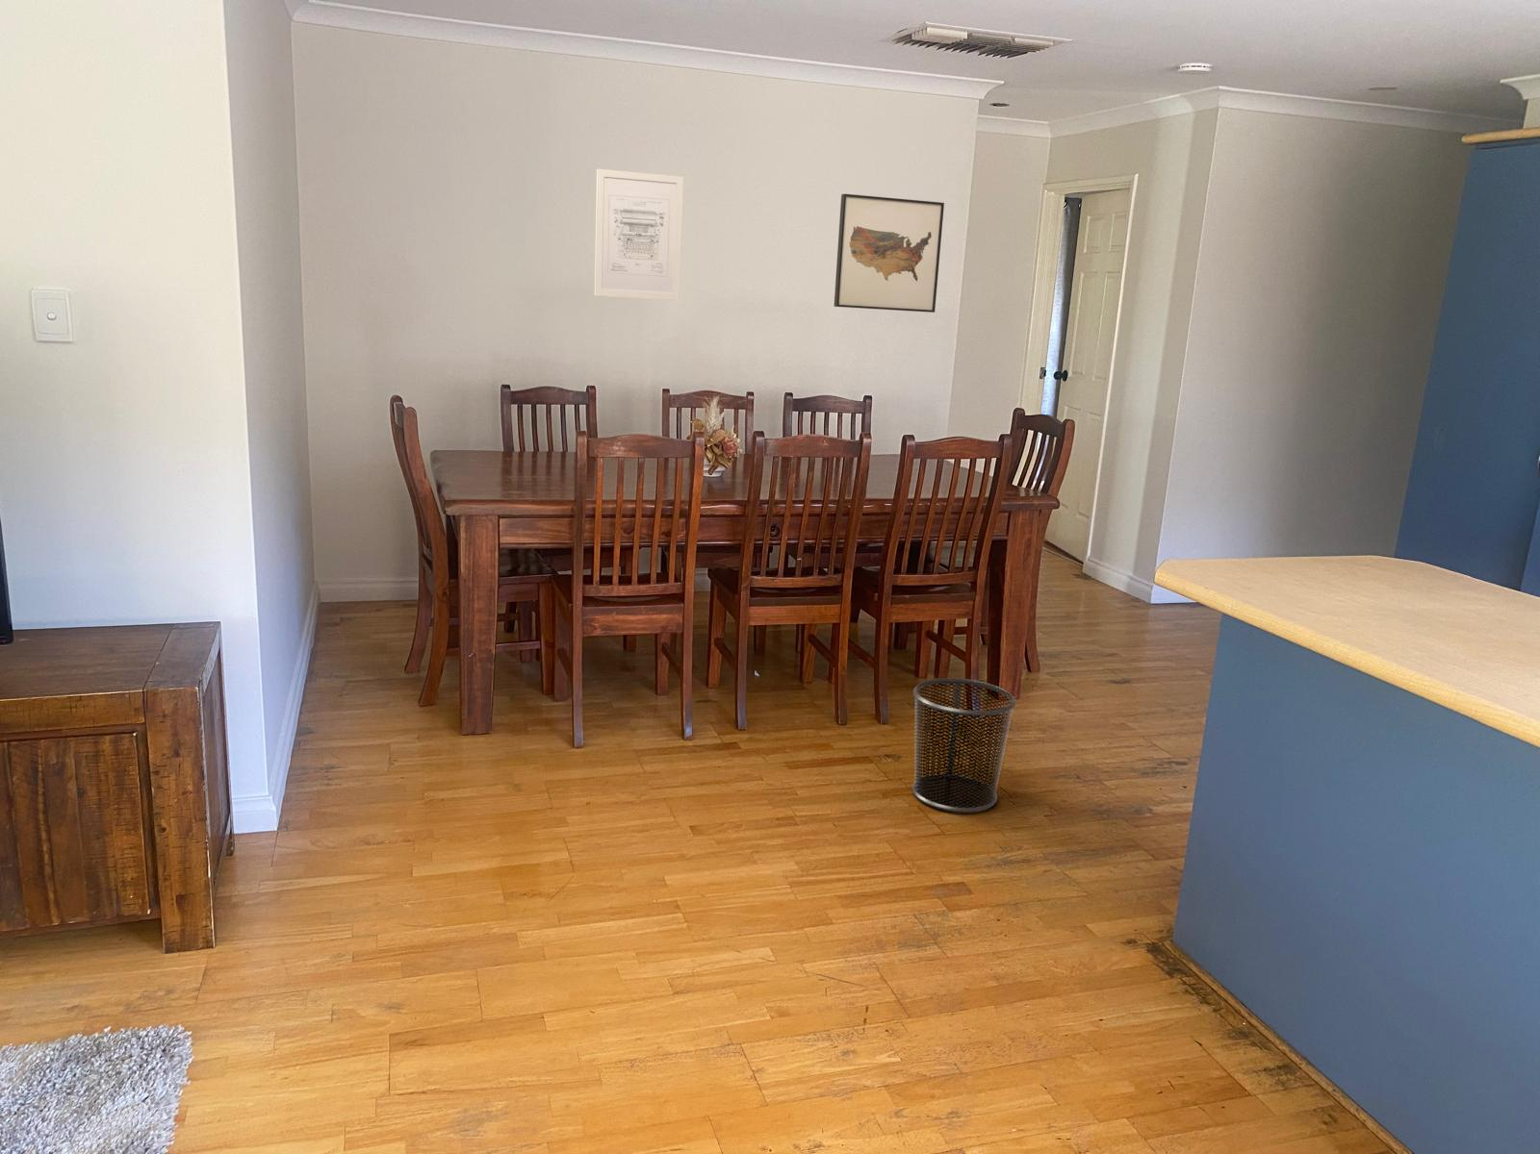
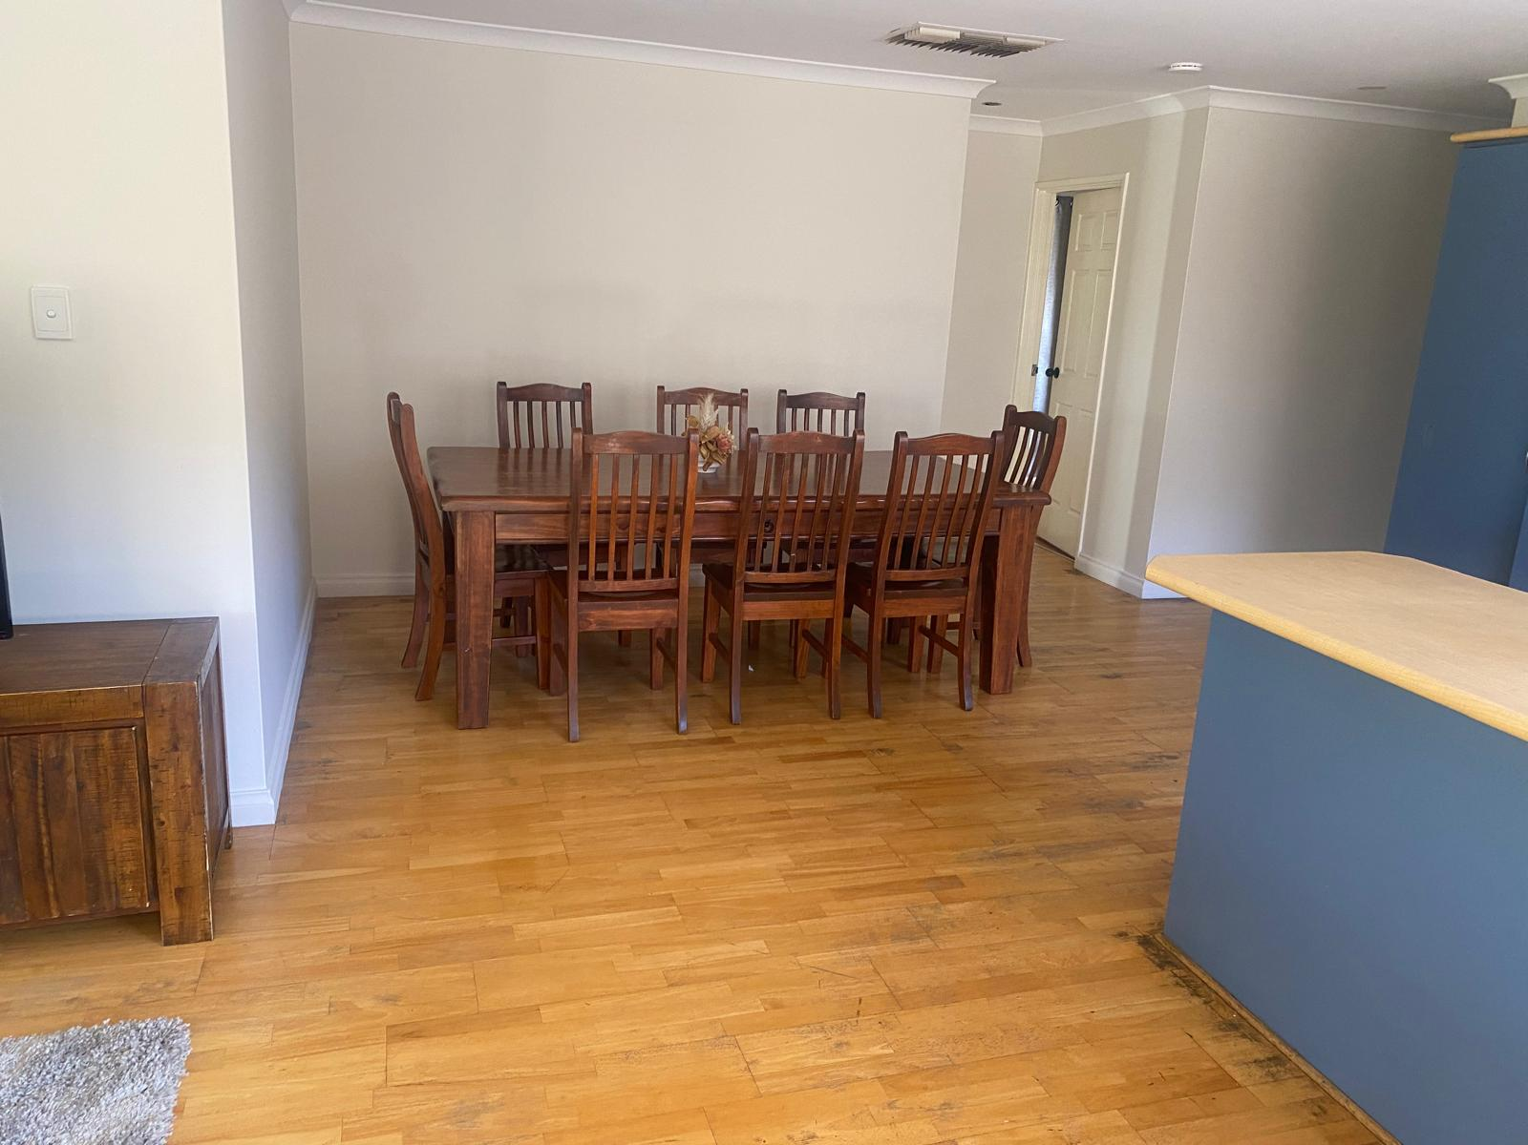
- waste bin [912,678,1016,813]
- wall art [594,168,684,301]
- wall art [833,193,945,314]
